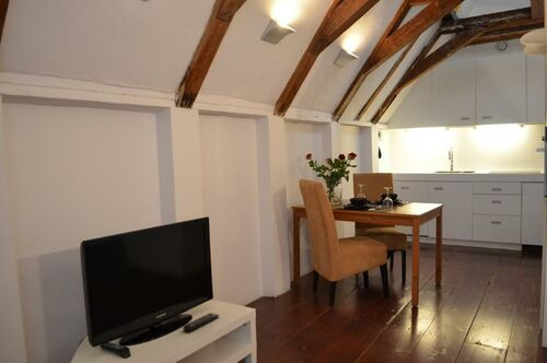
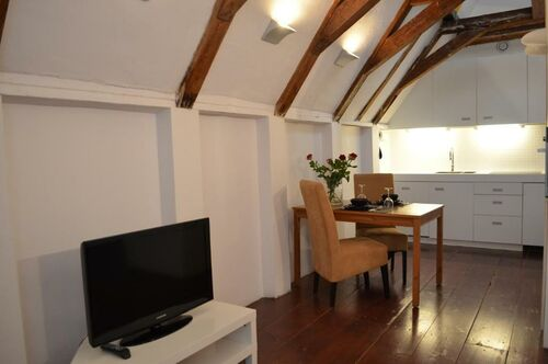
- remote control [182,312,220,333]
